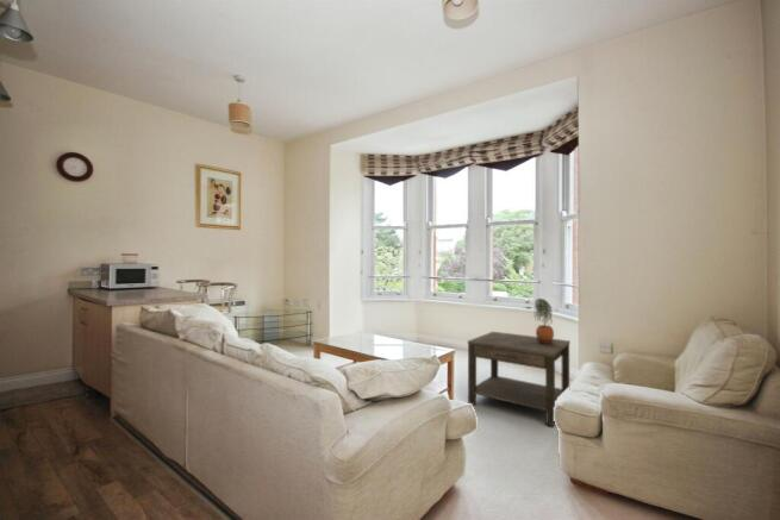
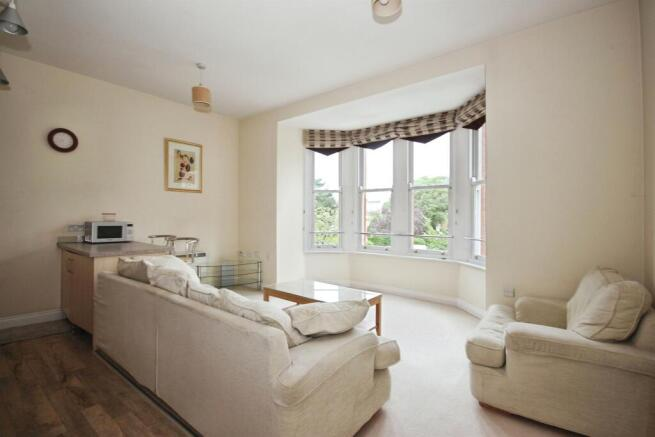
- side table [467,331,572,427]
- potted plant [532,297,555,344]
